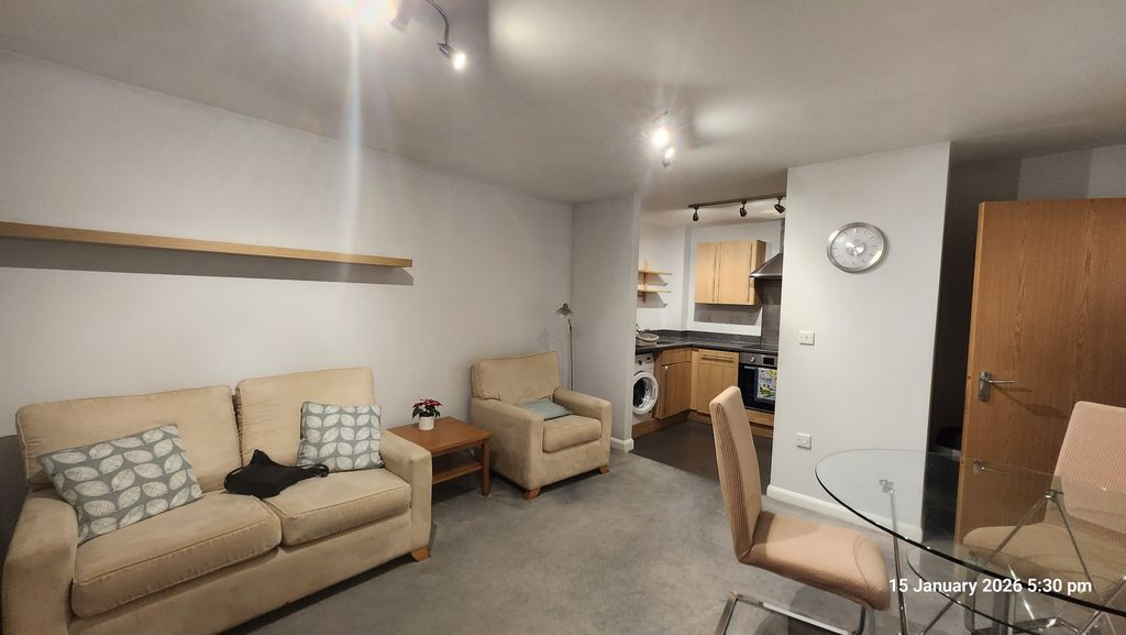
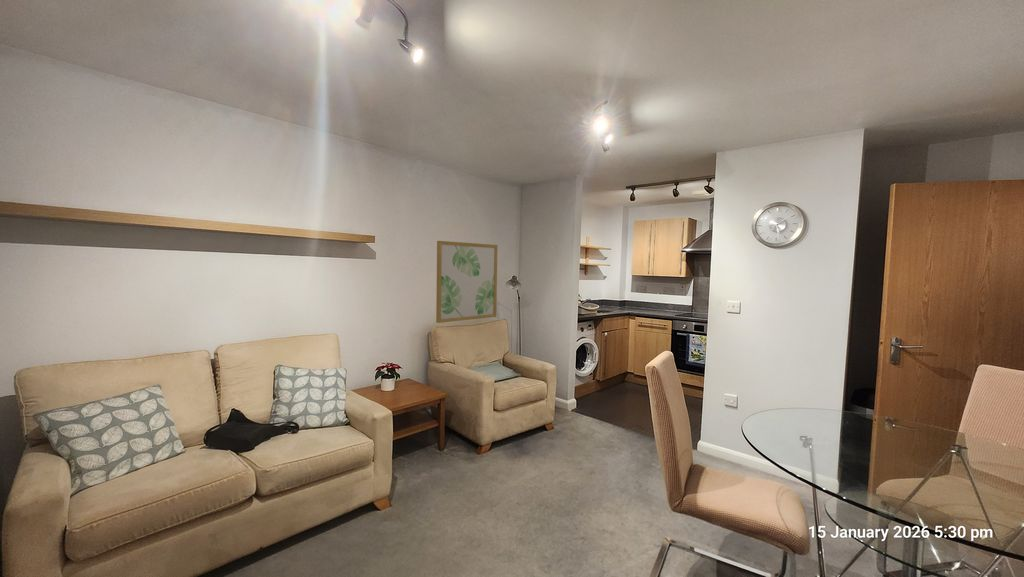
+ wall art [435,240,499,324]
